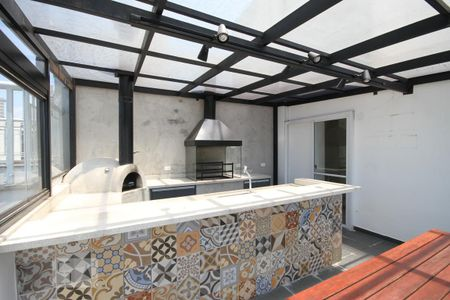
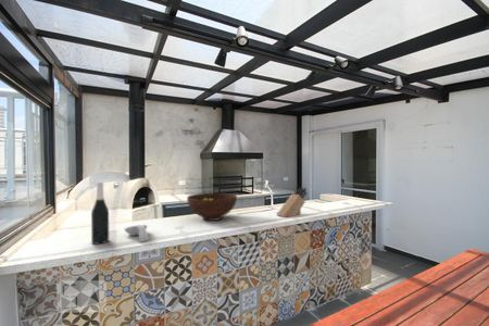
+ spoon rest [123,224,150,243]
+ wine bottle [90,181,110,246]
+ fruit bowl [186,192,238,222]
+ knife block [276,186,308,218]
